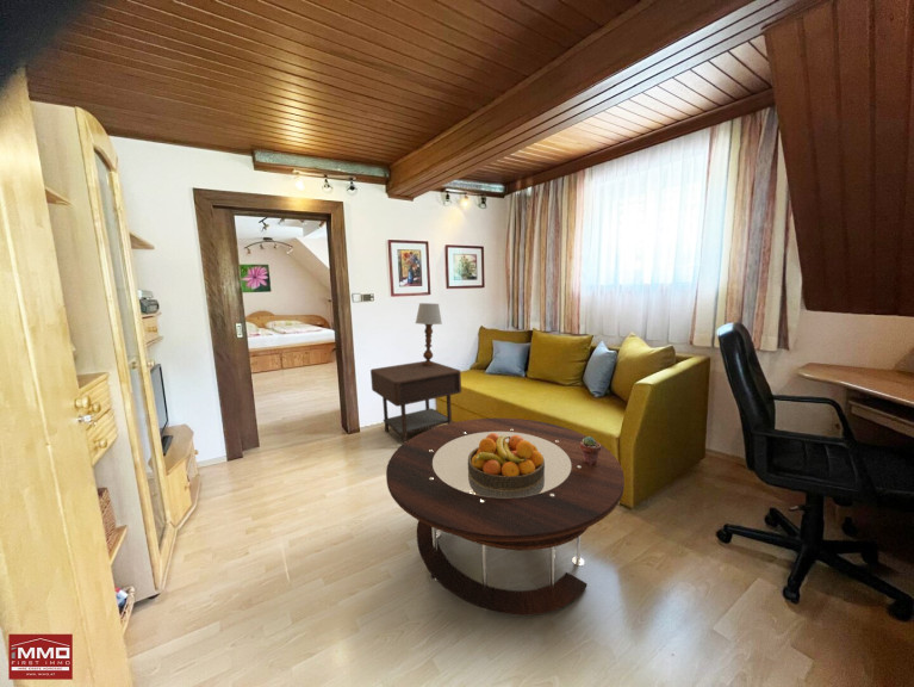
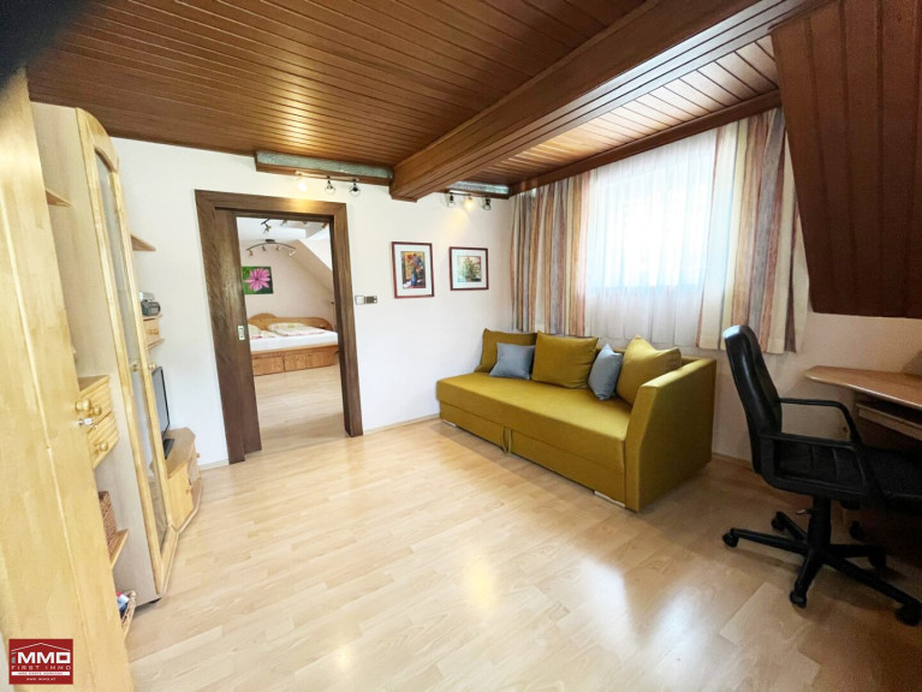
- table lamp [415,302,443,366]
- coffee table [385,417,626,615]
- potted succulent [580,435,602,464]
- side table [369,360,462,444]
- fruit bowl [468,433,545,489]
